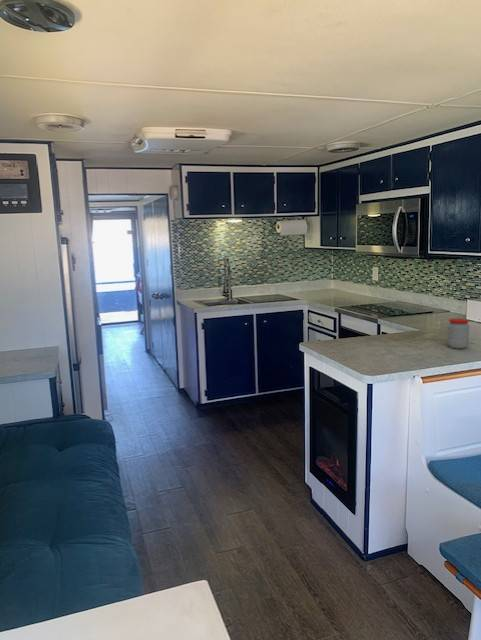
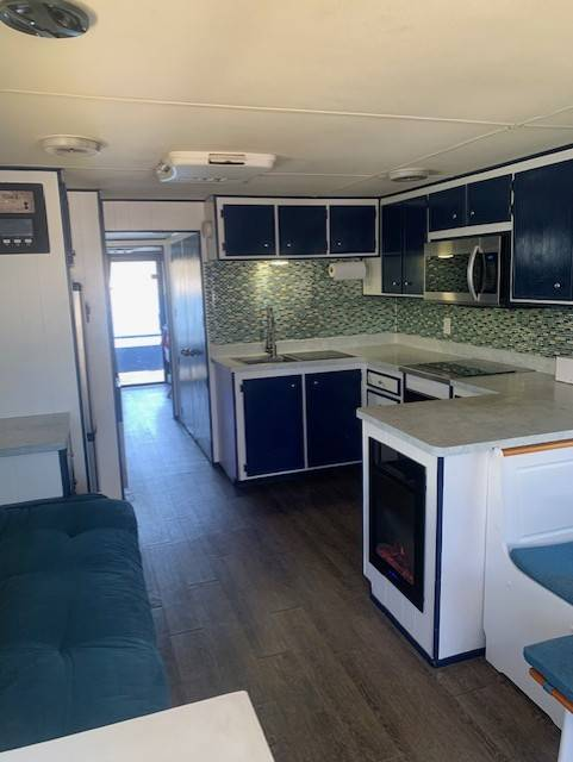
- jar [446,318,470,350]
